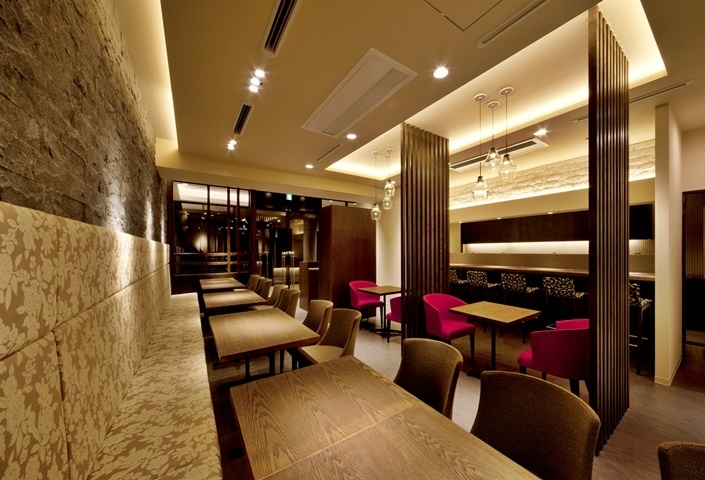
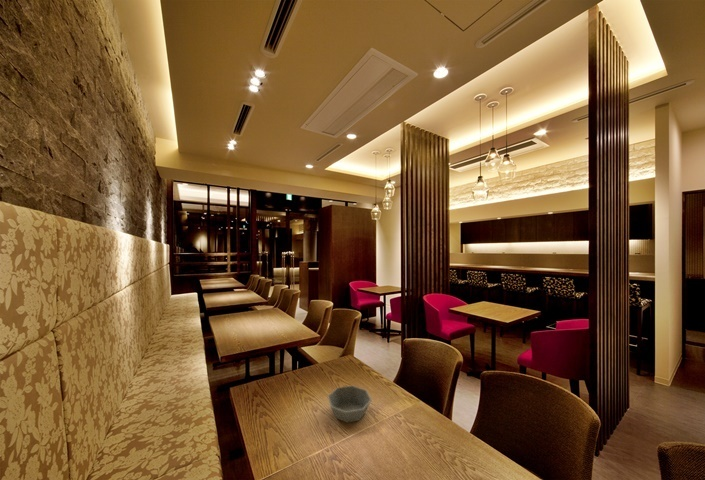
+ bowl [327,385,373,424]
